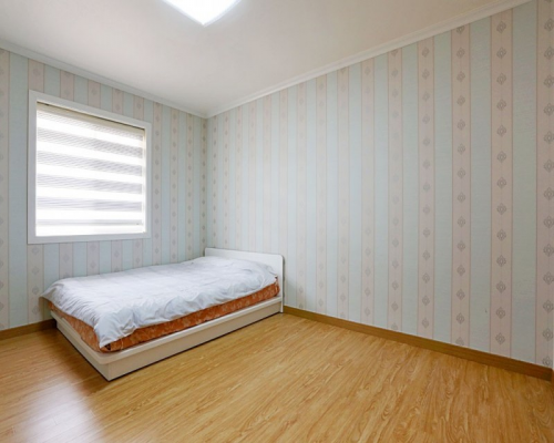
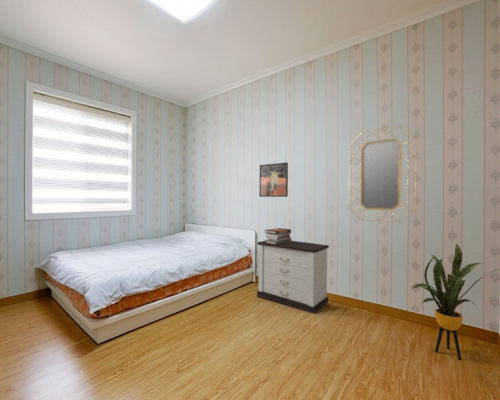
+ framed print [258,161,289,198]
+ house plant [410,243,500,360]
+ nightstand [256,240,330,315]
+ home mirror [348,125,418,224]
+ book stack [264,227,293,244]
